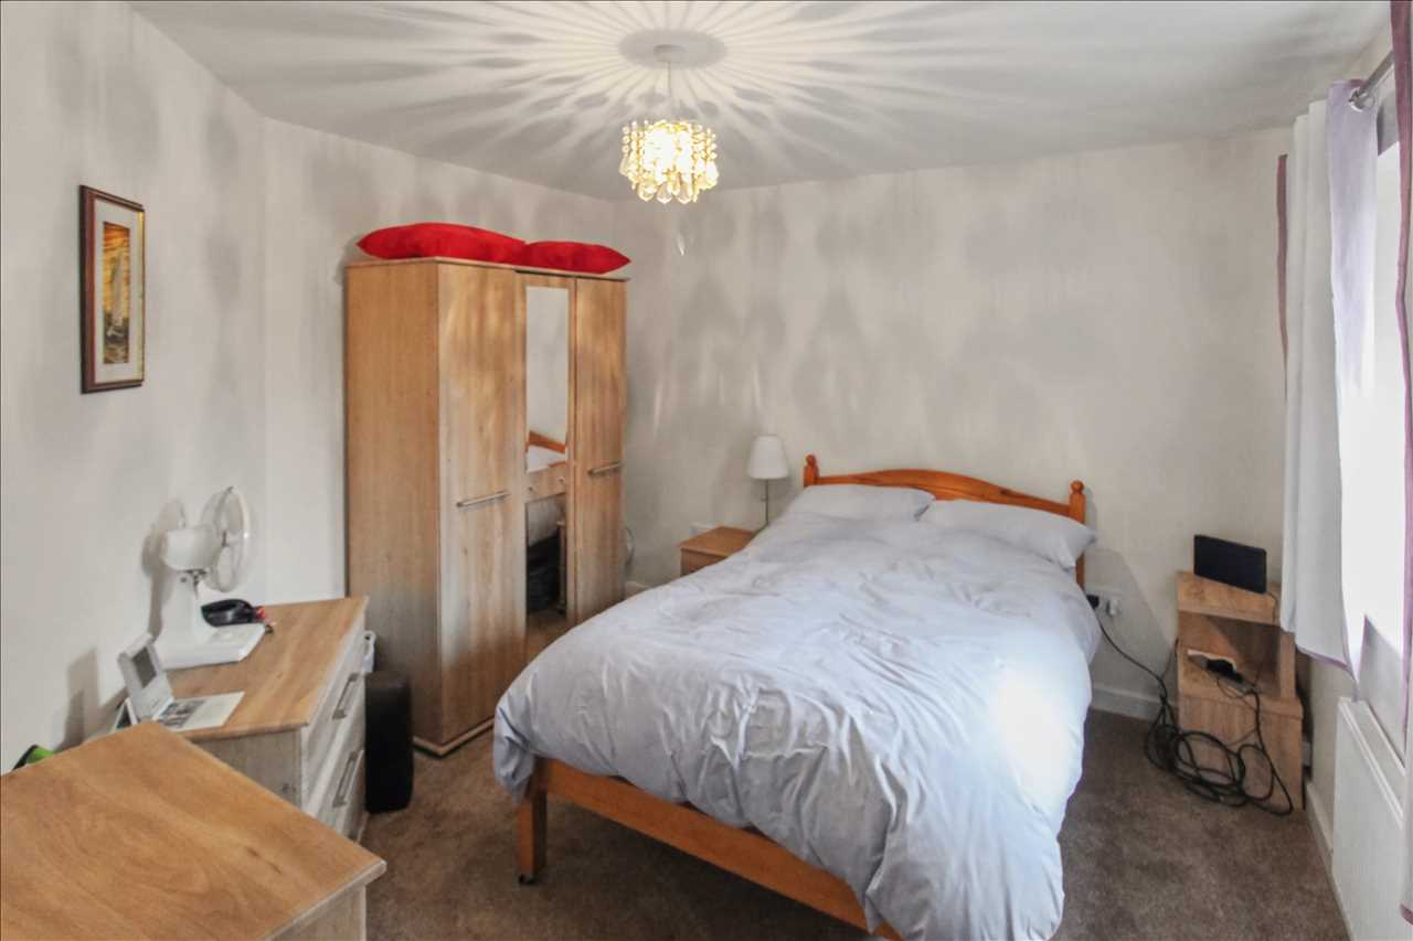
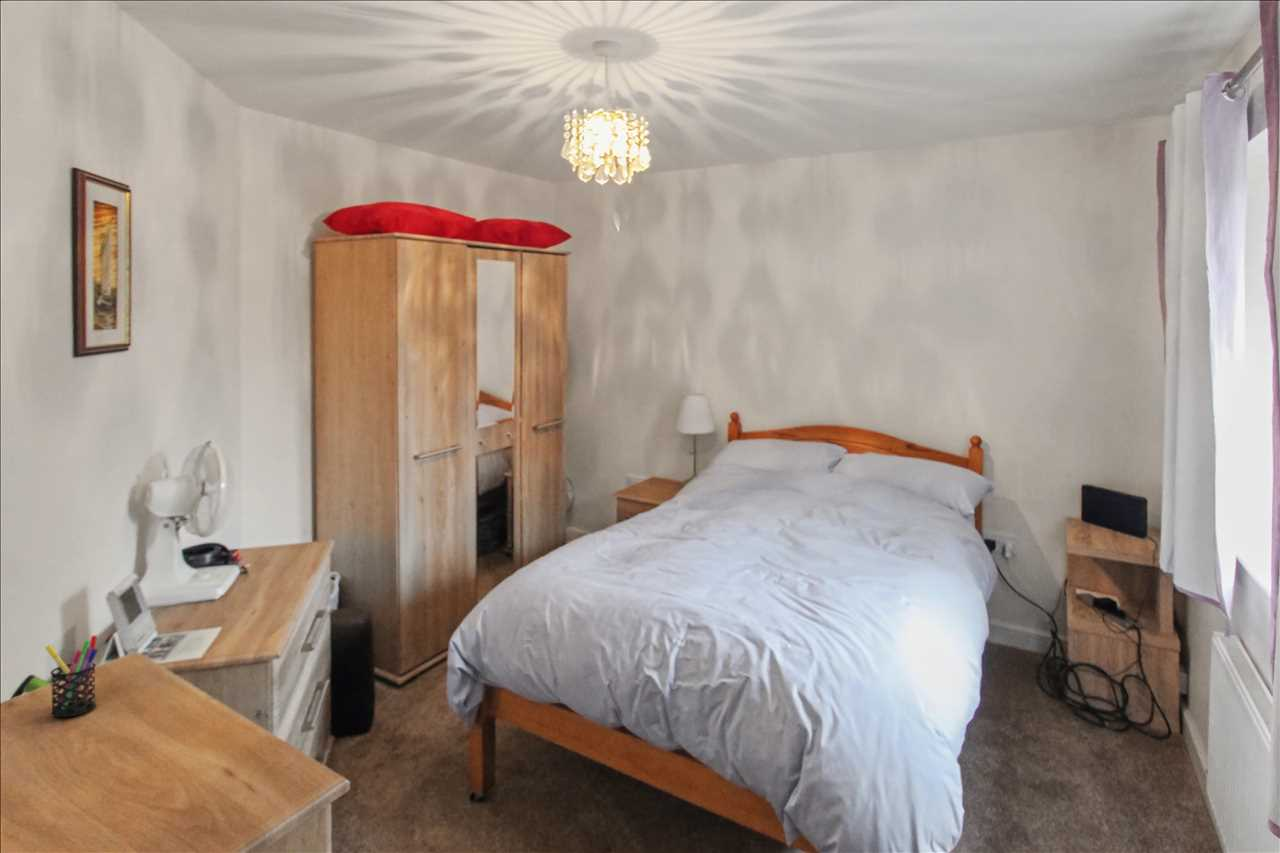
+ pen holder [44,634,99,718]
